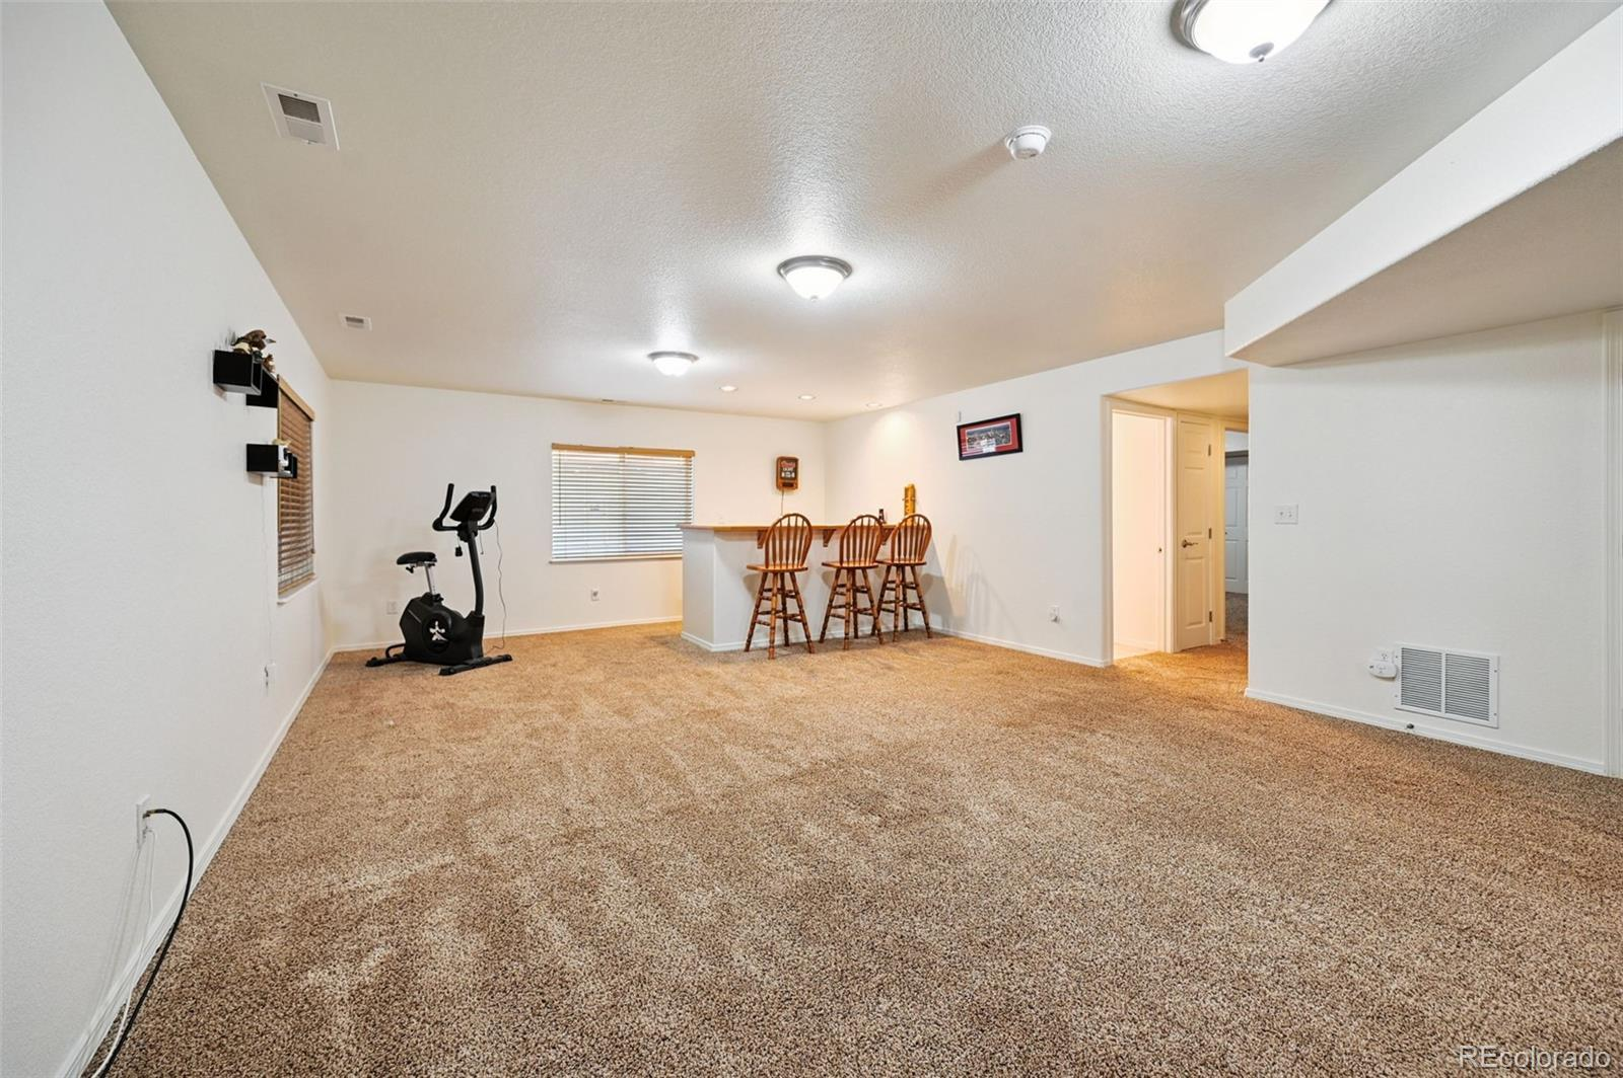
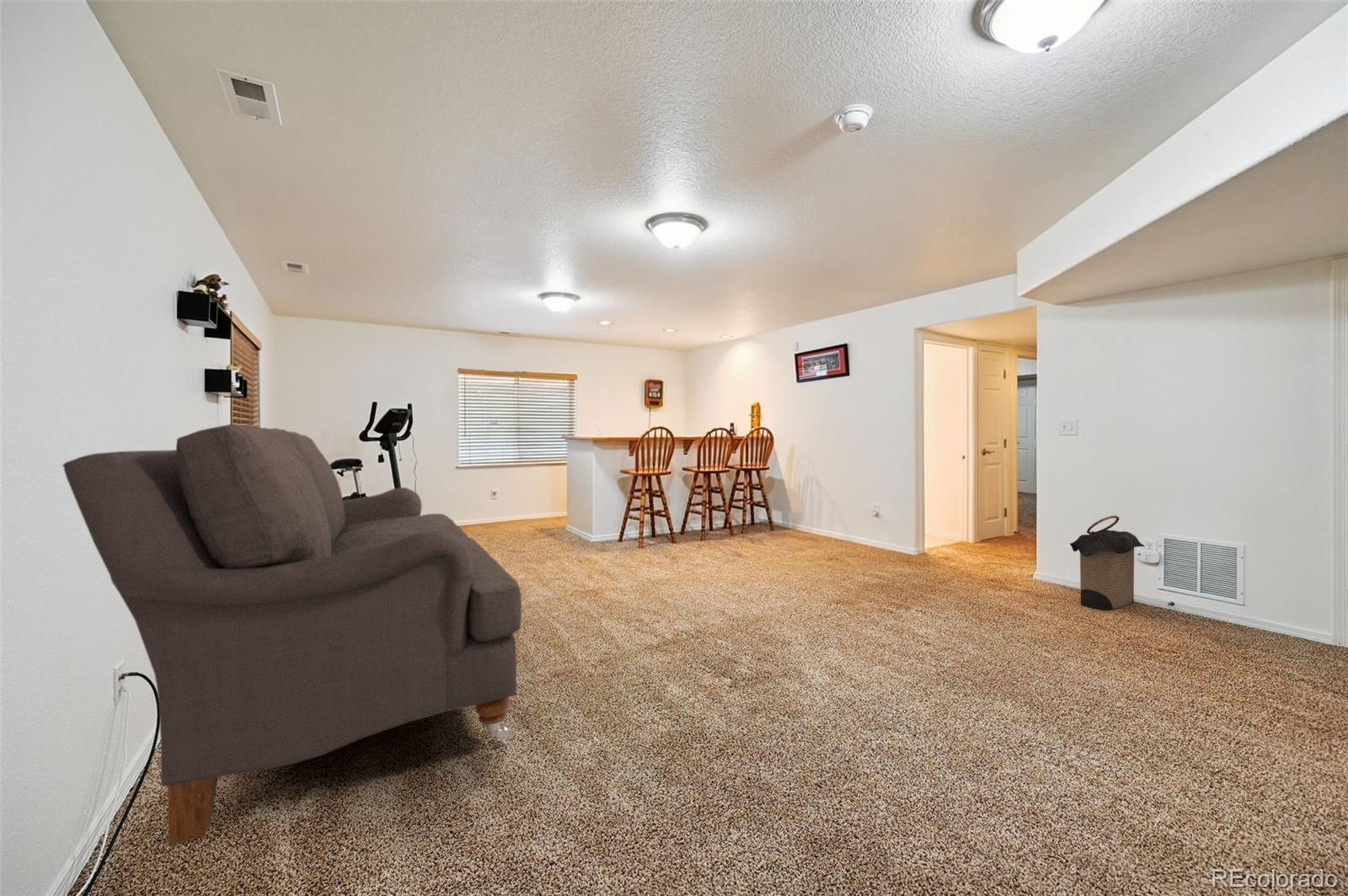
+ sofa [62,424,522,846]
+ laundry hamper [1069,515,1146,611]
